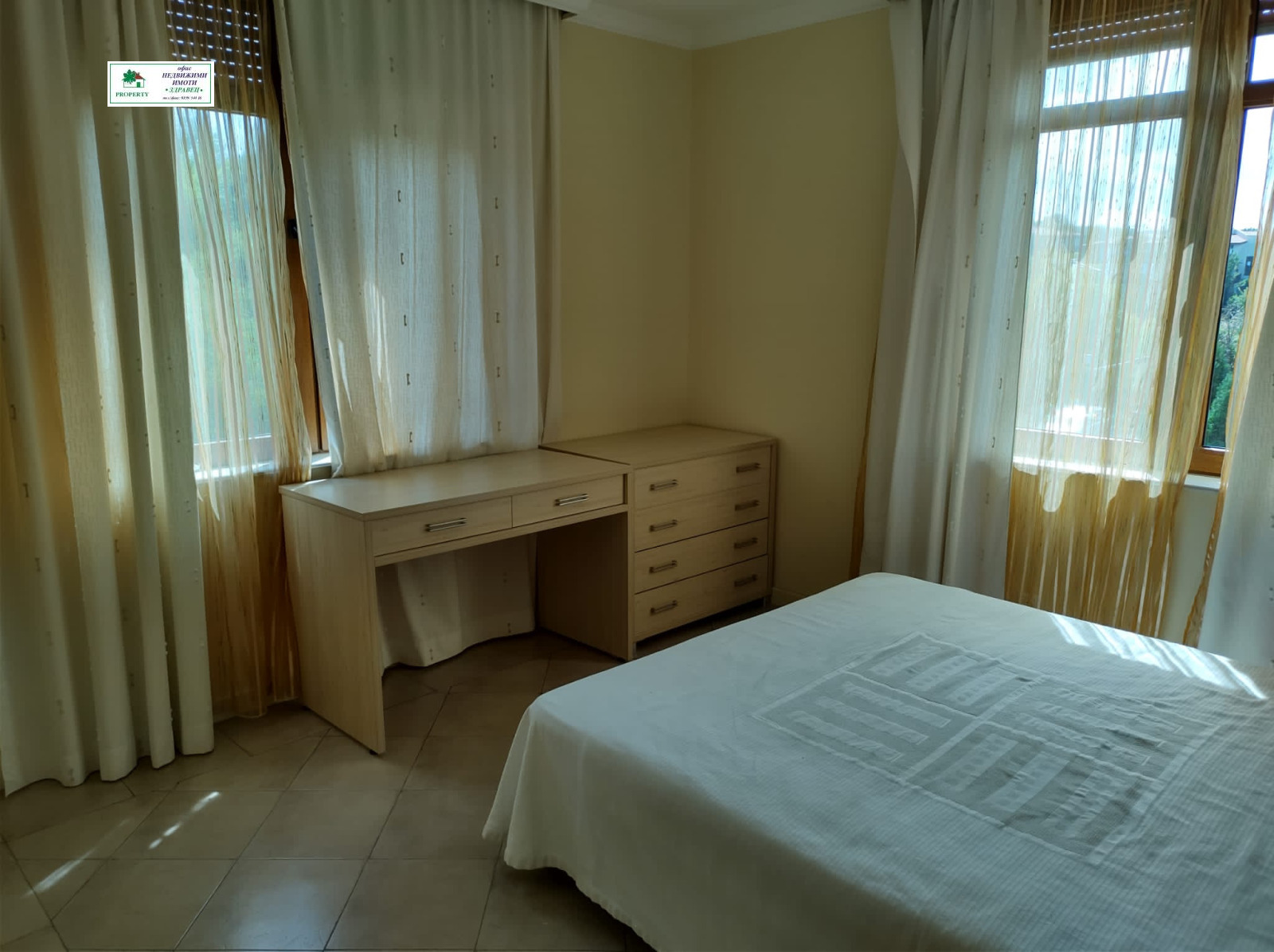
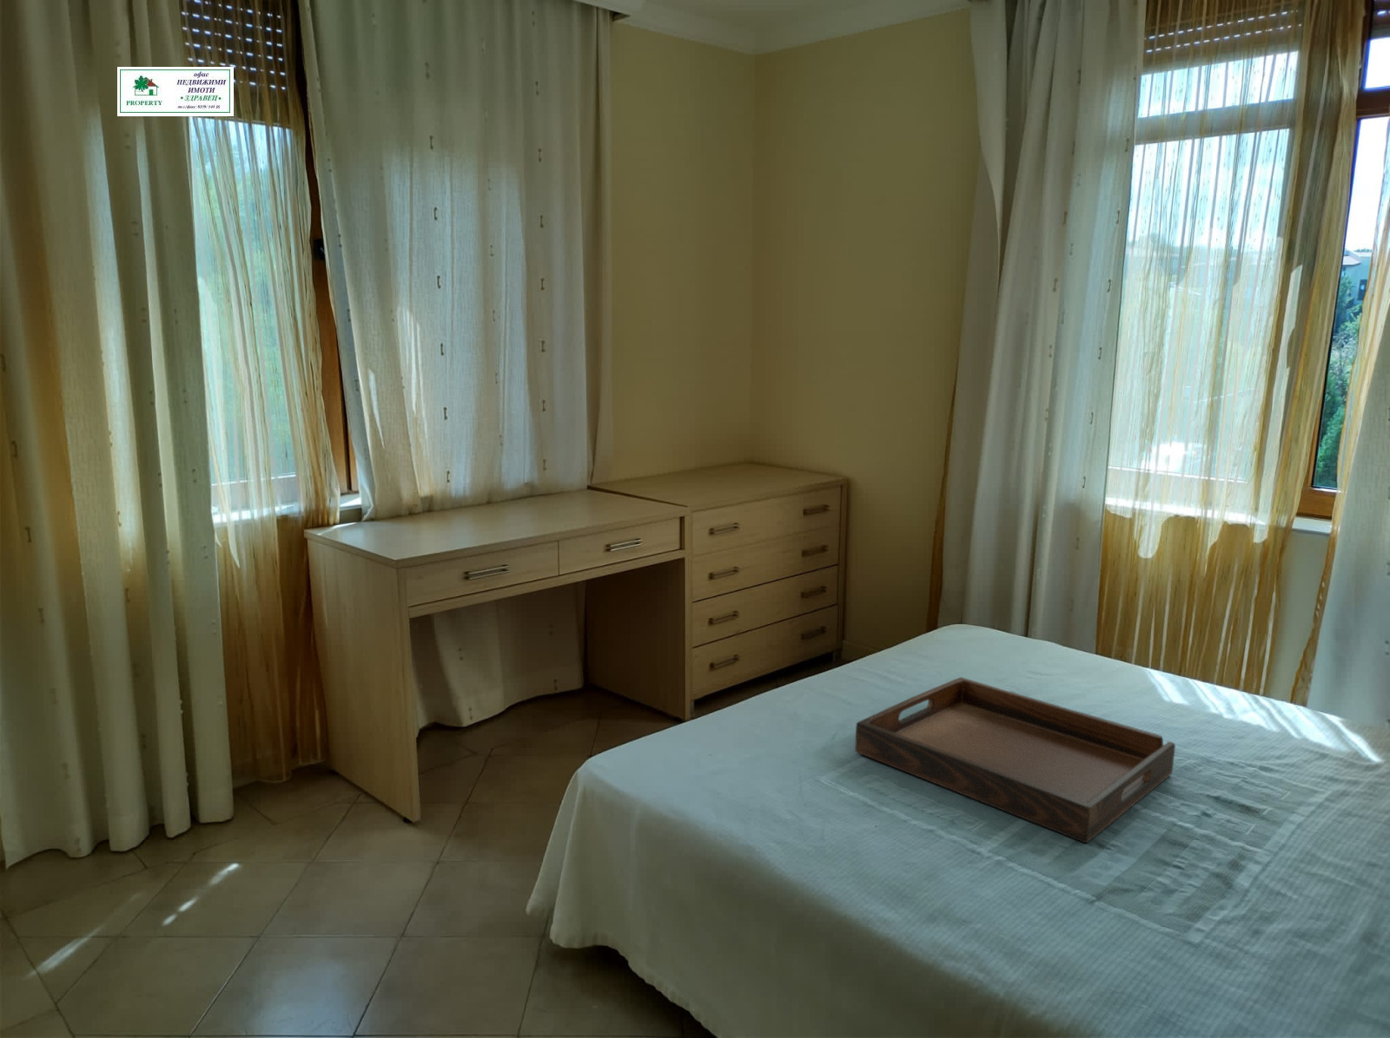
+ serving tray [854,676,1176,844]
